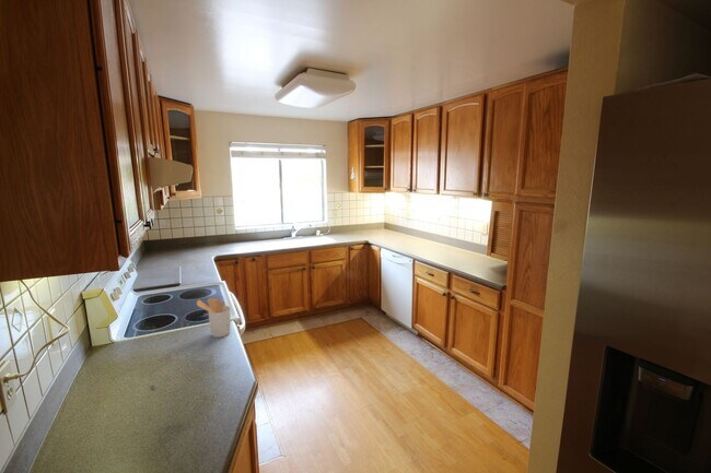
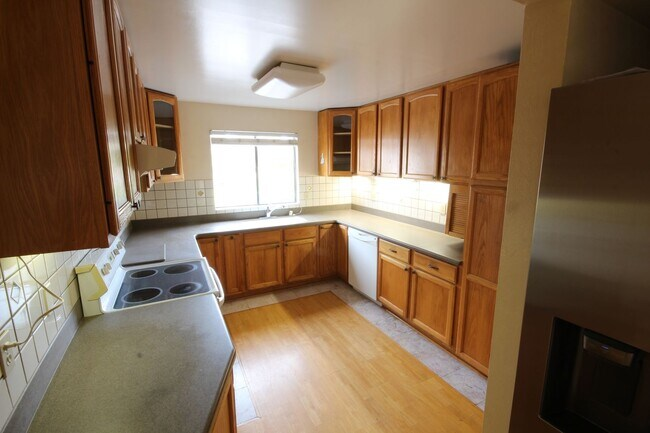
- utensil holder [196,297,232,339]
